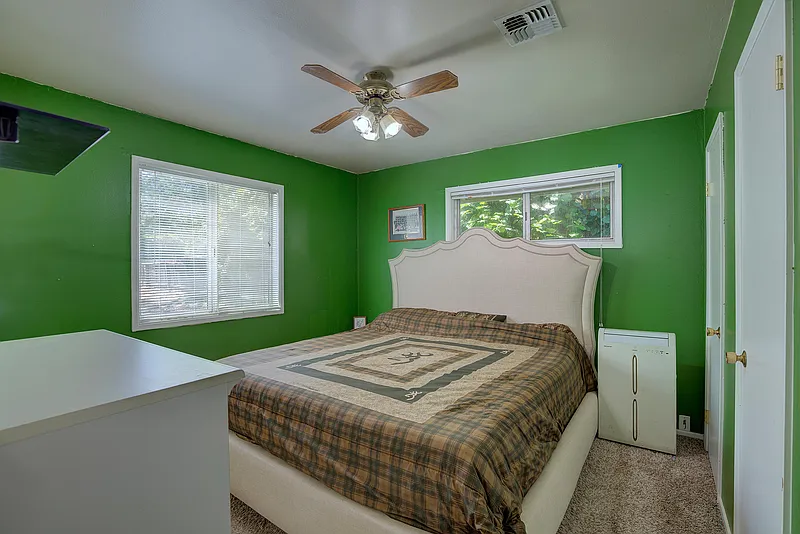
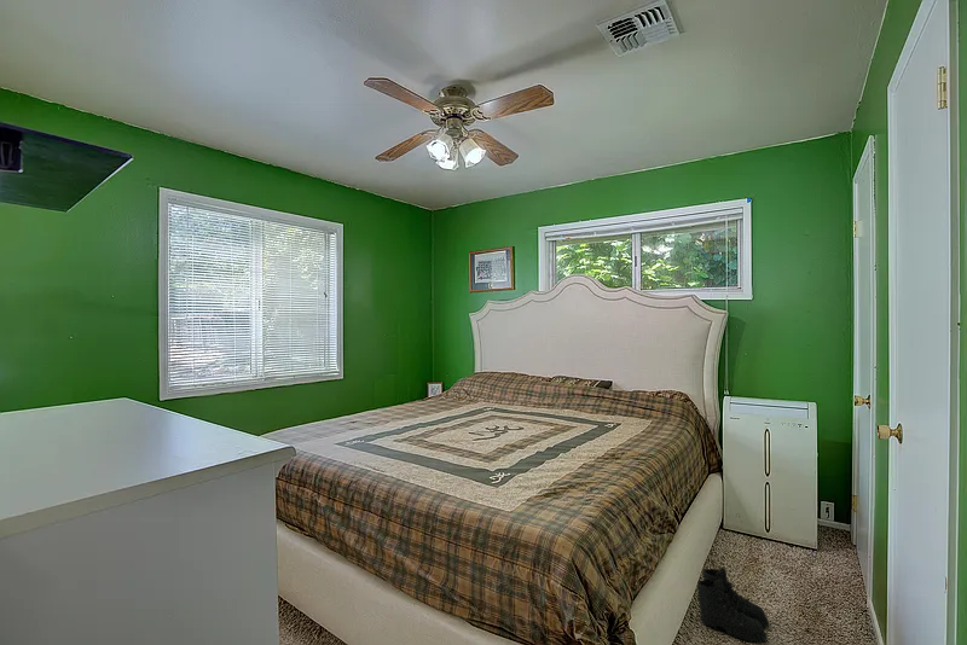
+ boots [695,566,770,644]
